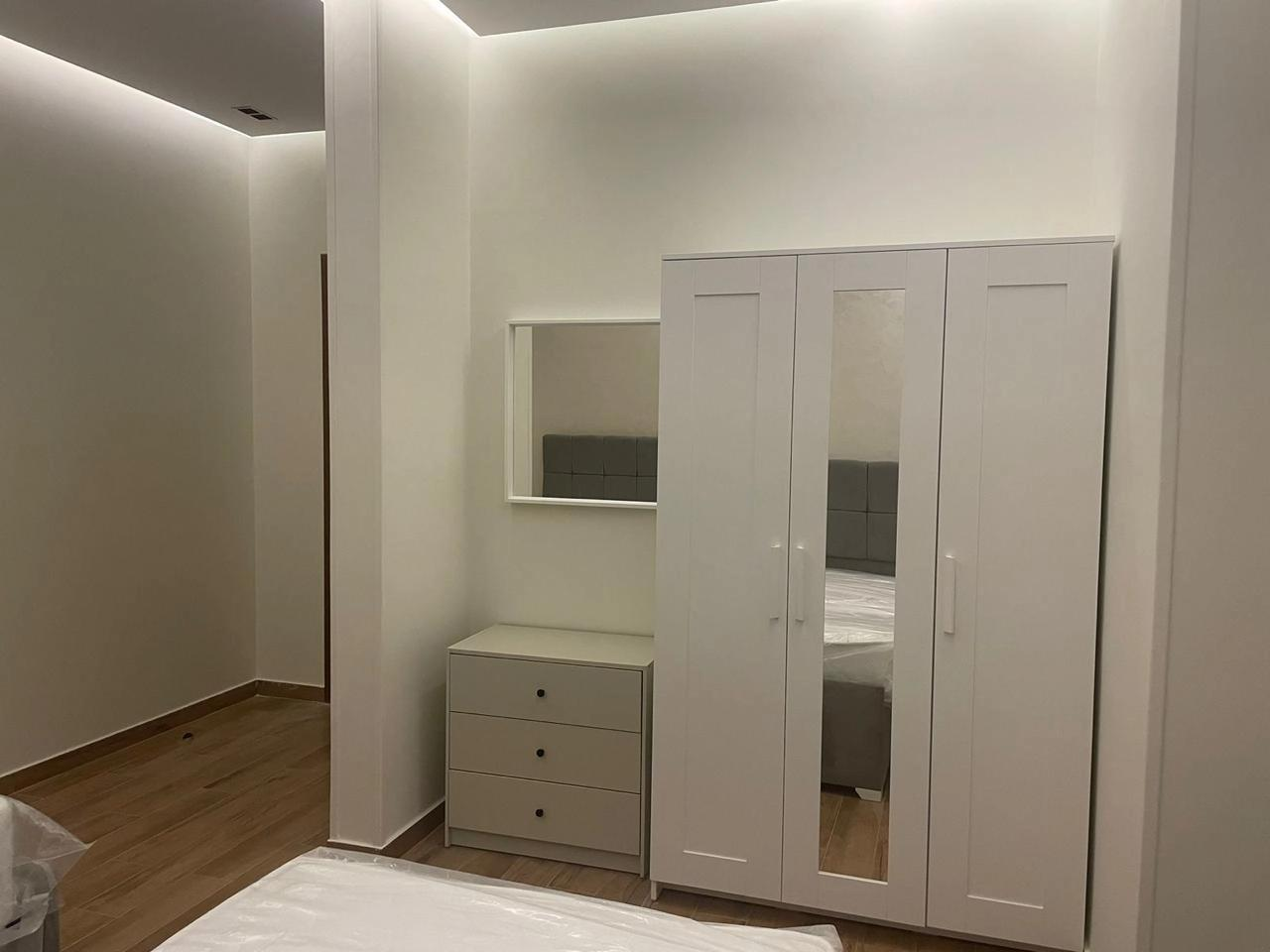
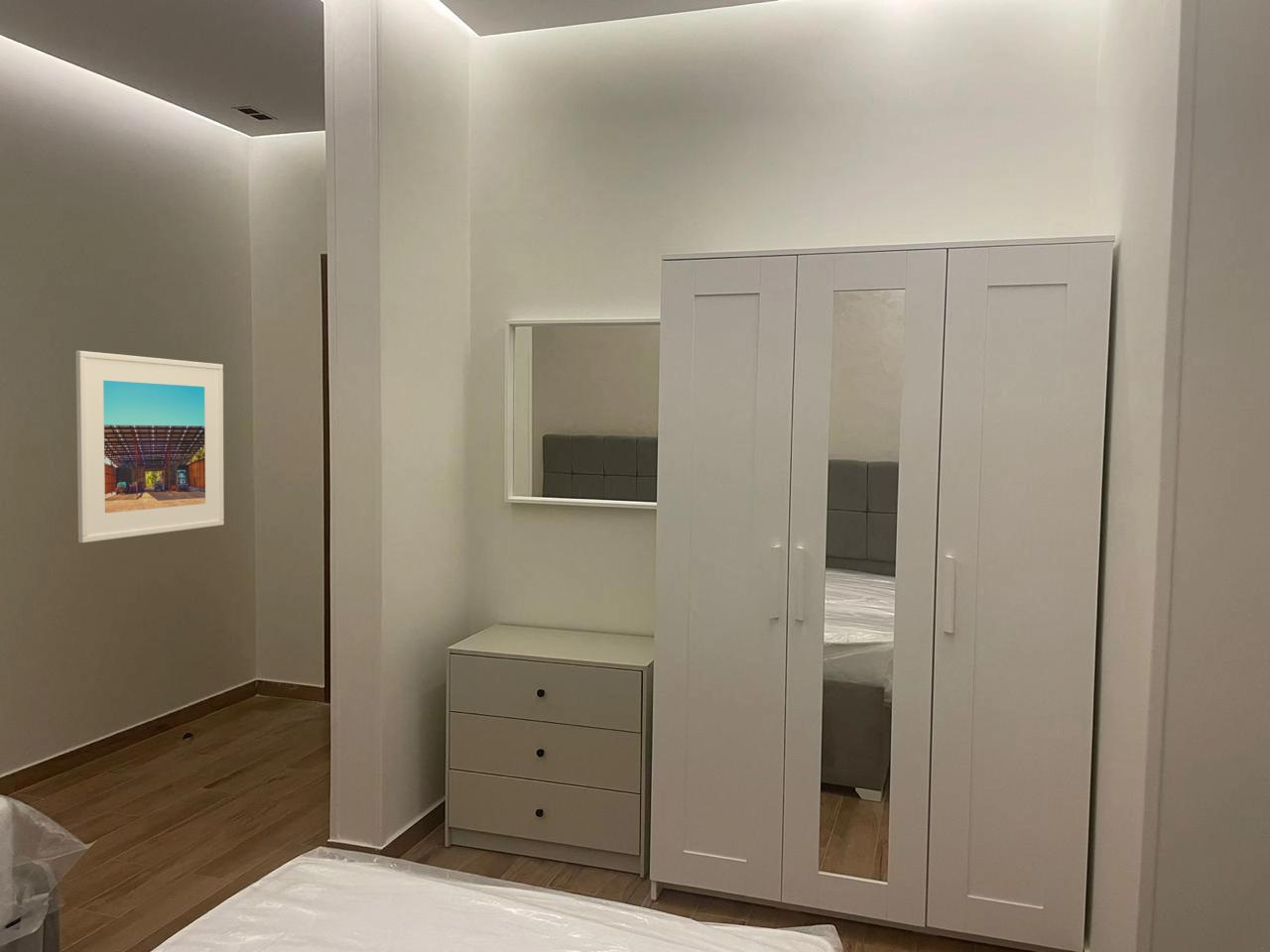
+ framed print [75,350,225,543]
